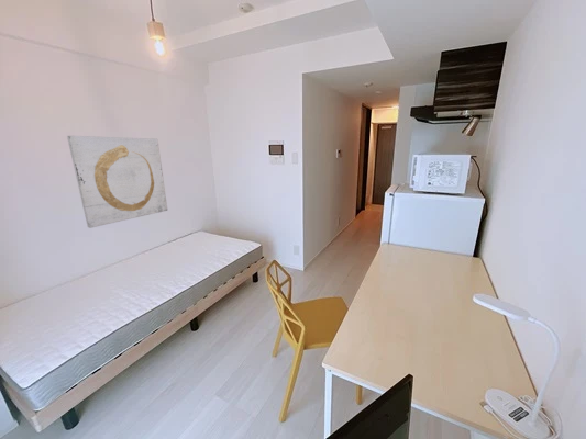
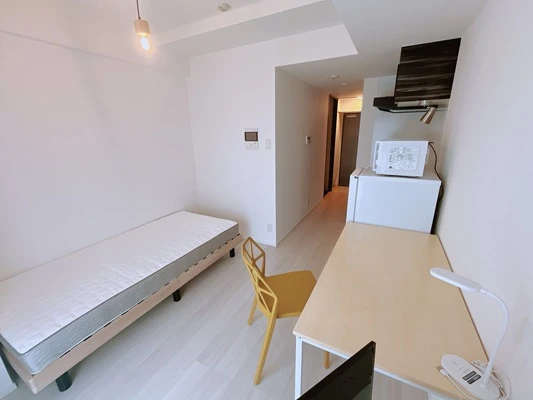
- wall art [66,135,168,229]
